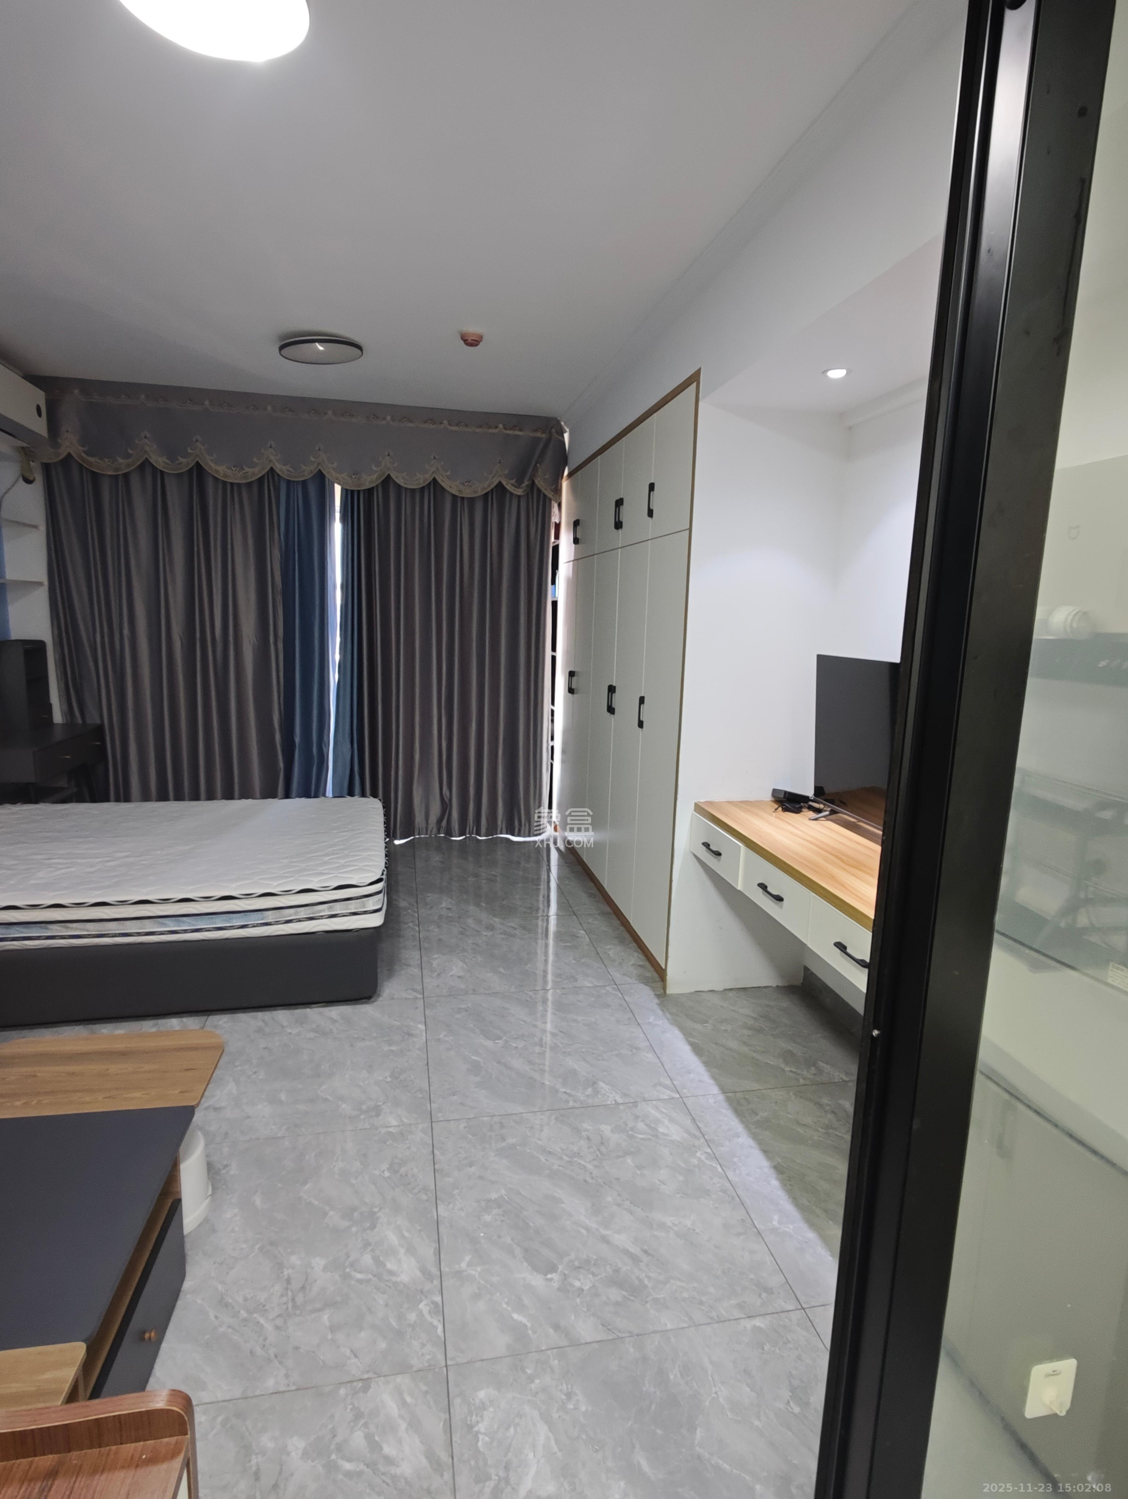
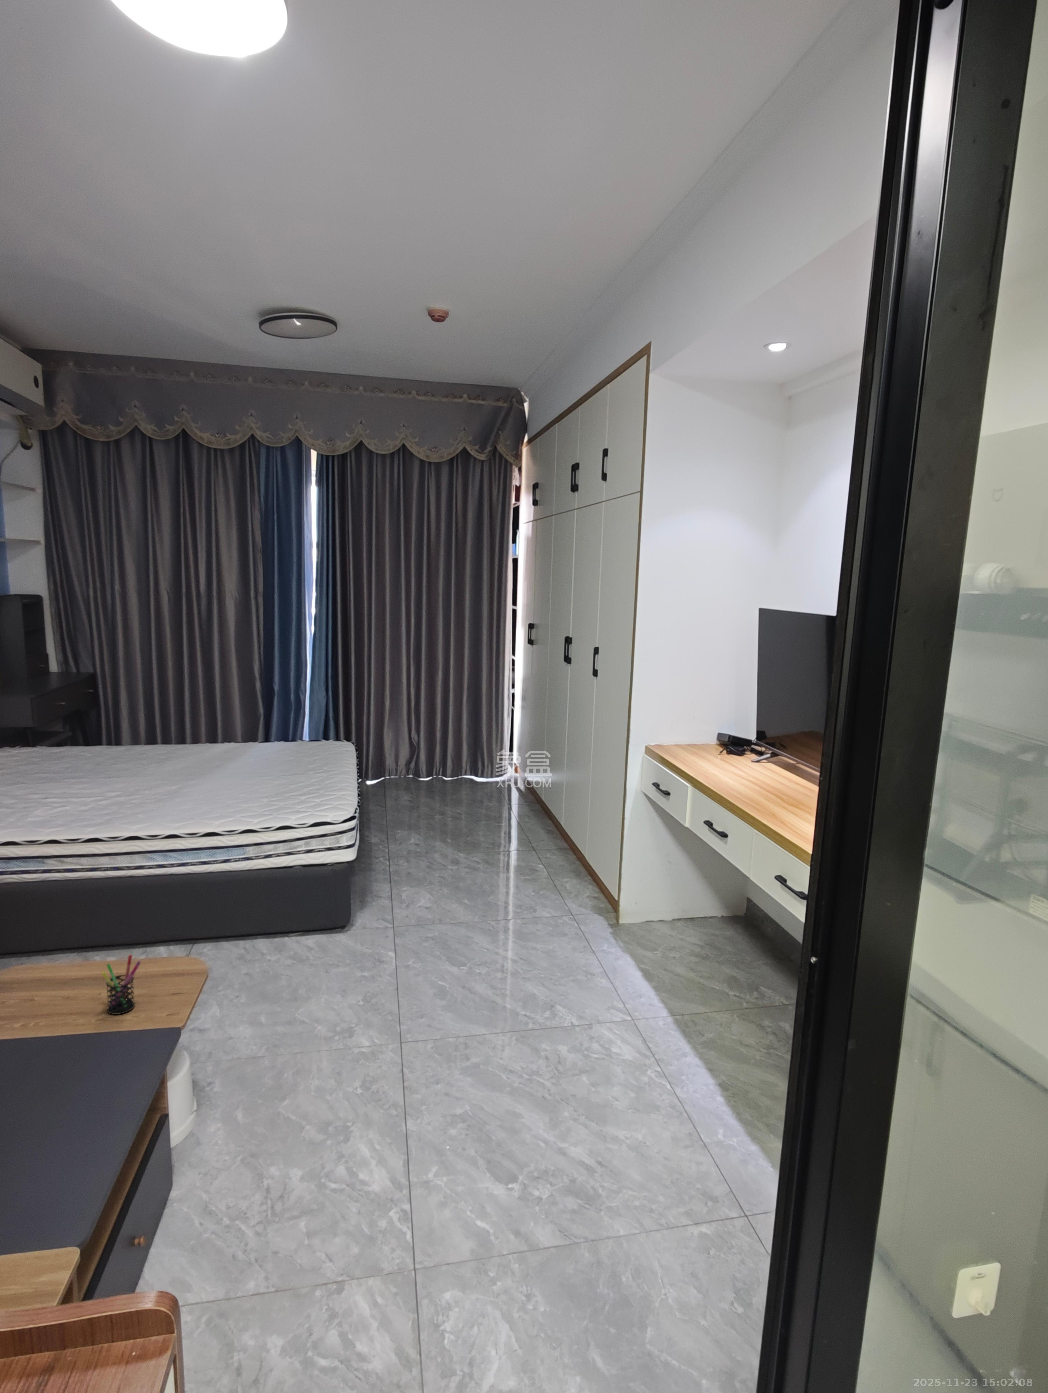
+ pen holder [101,955,141,1014]
